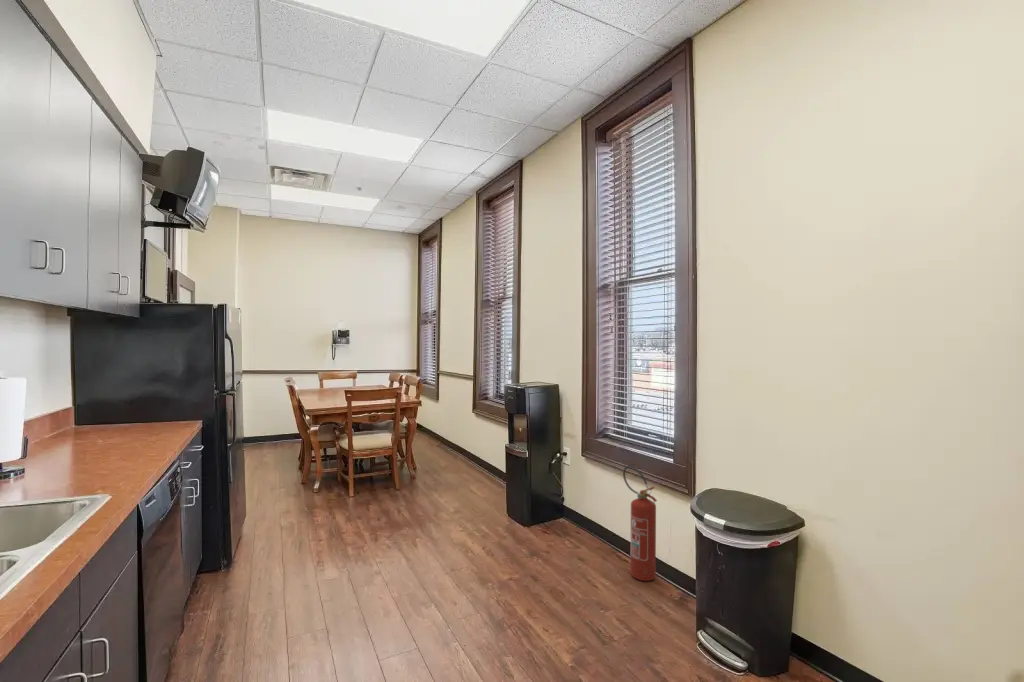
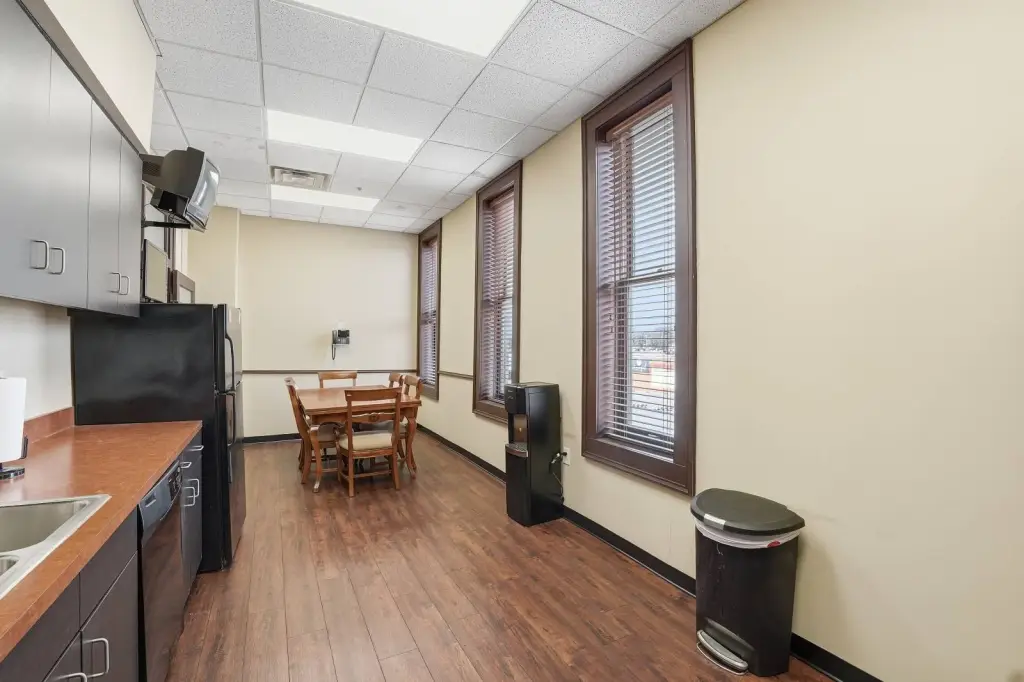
- fire extinguisher [622,465,658,582]
